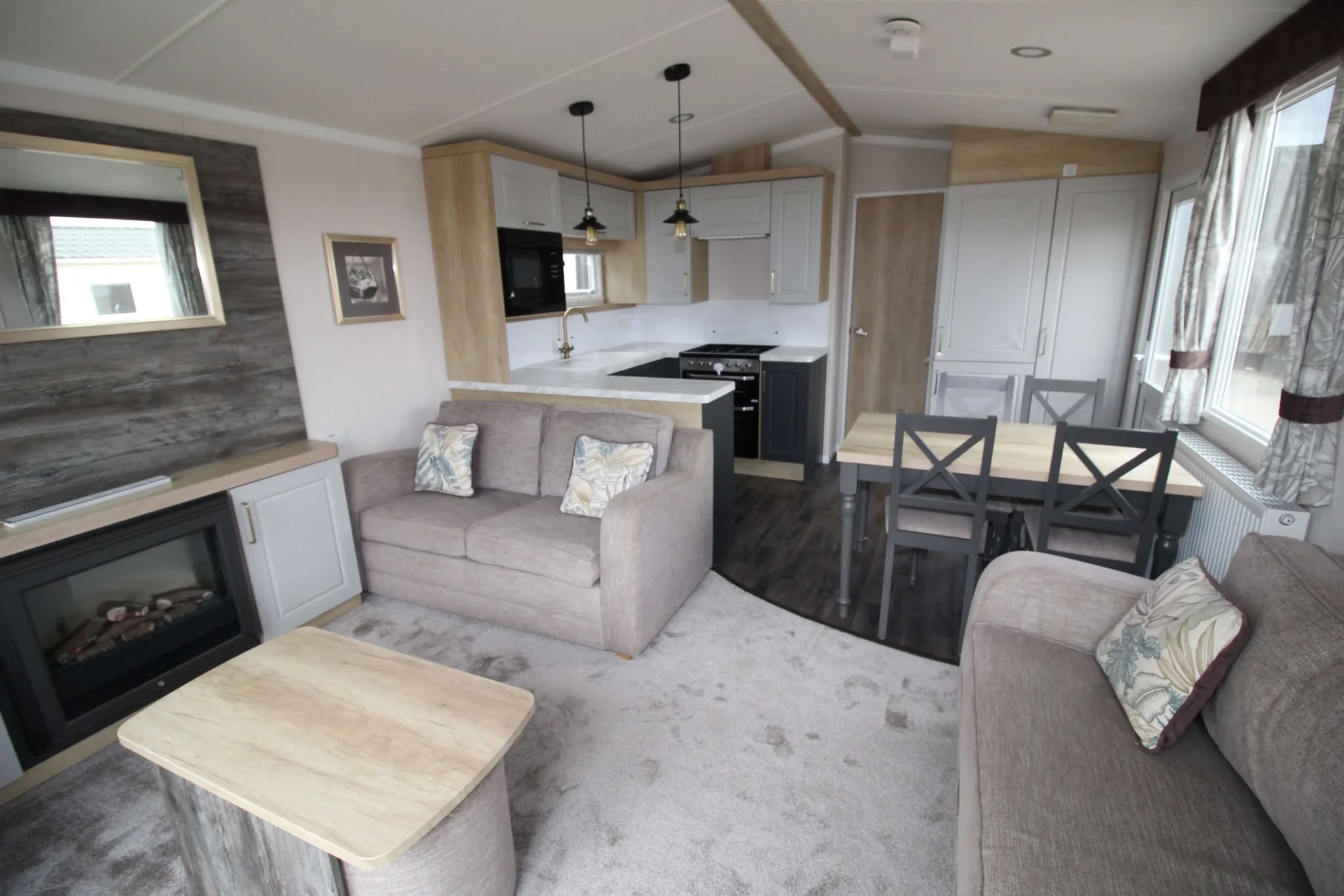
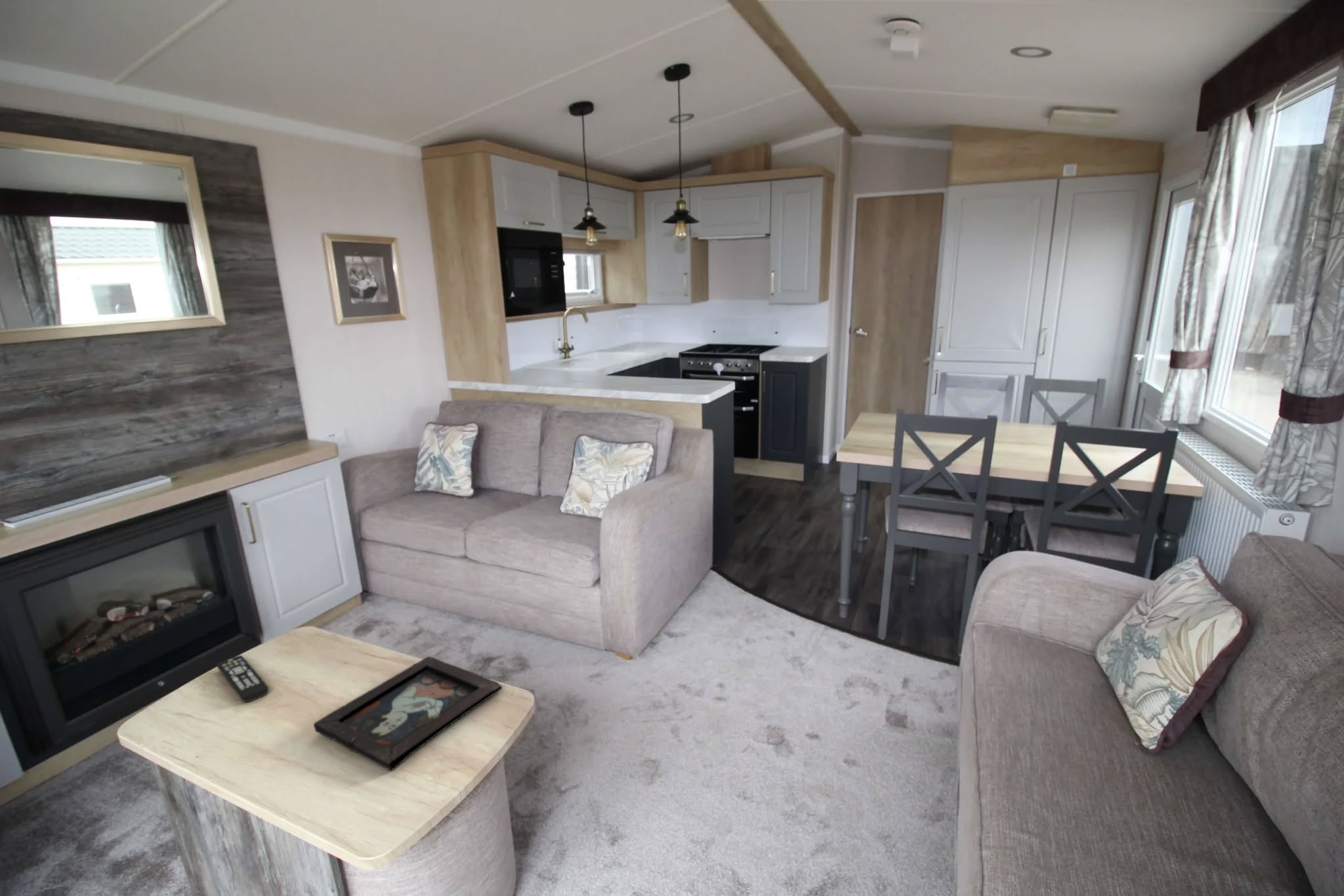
+ remote control [216,655,270,703]
+ decorative tray [313,656,503,771]
